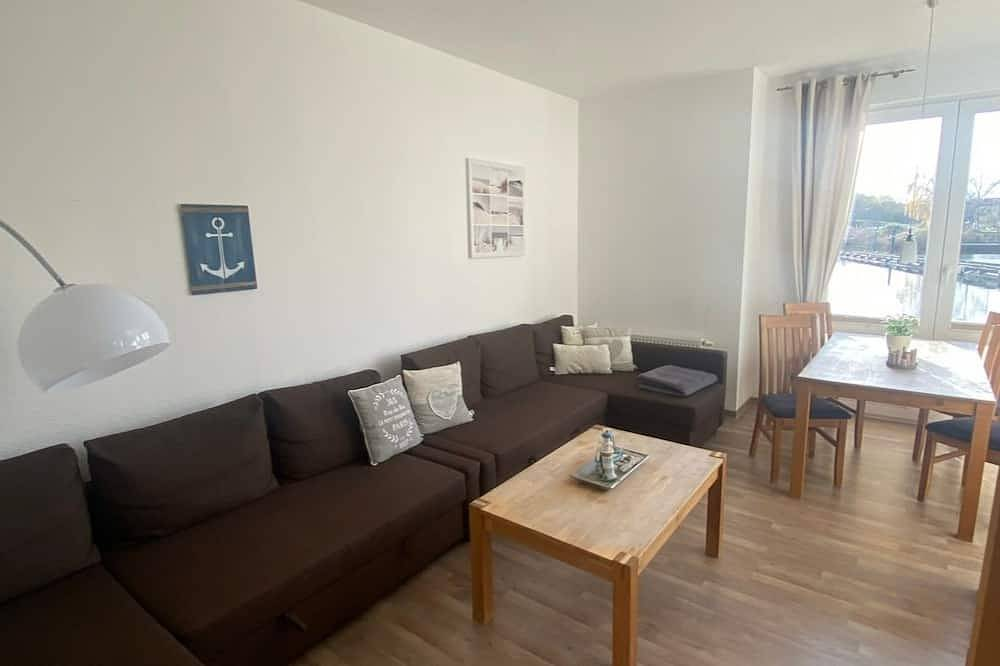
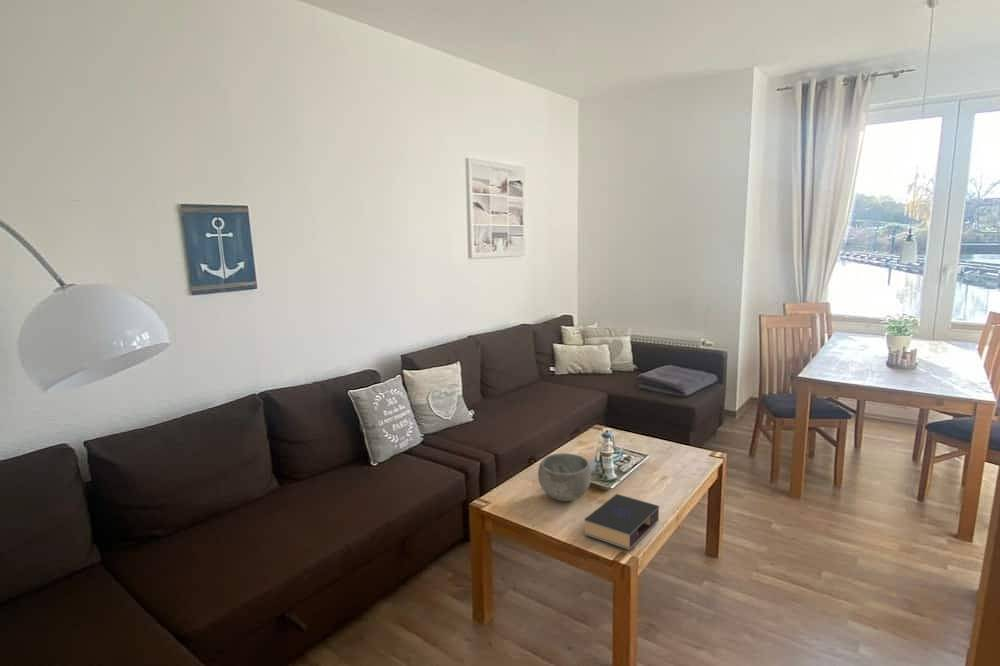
+ book [584,493,660,551]
+ bowl [537,452,592,502]
